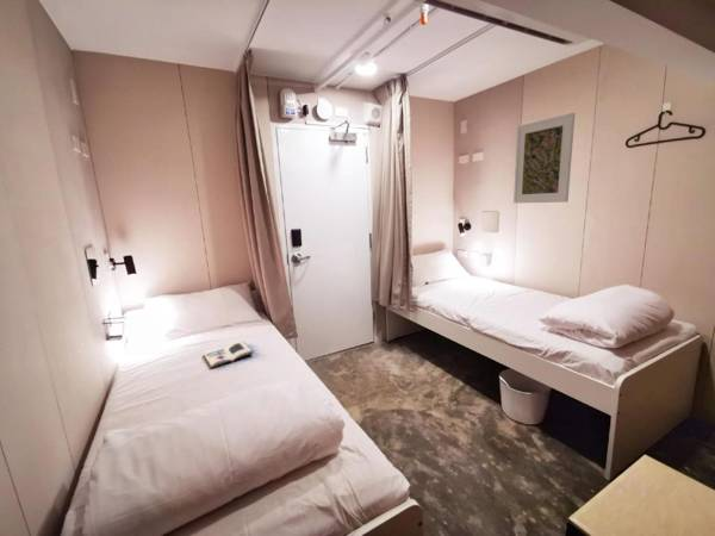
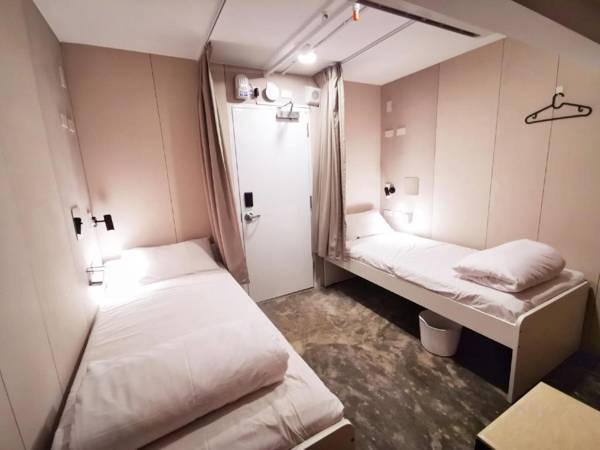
- book [201,338,255,370]
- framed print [512,112,577,205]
